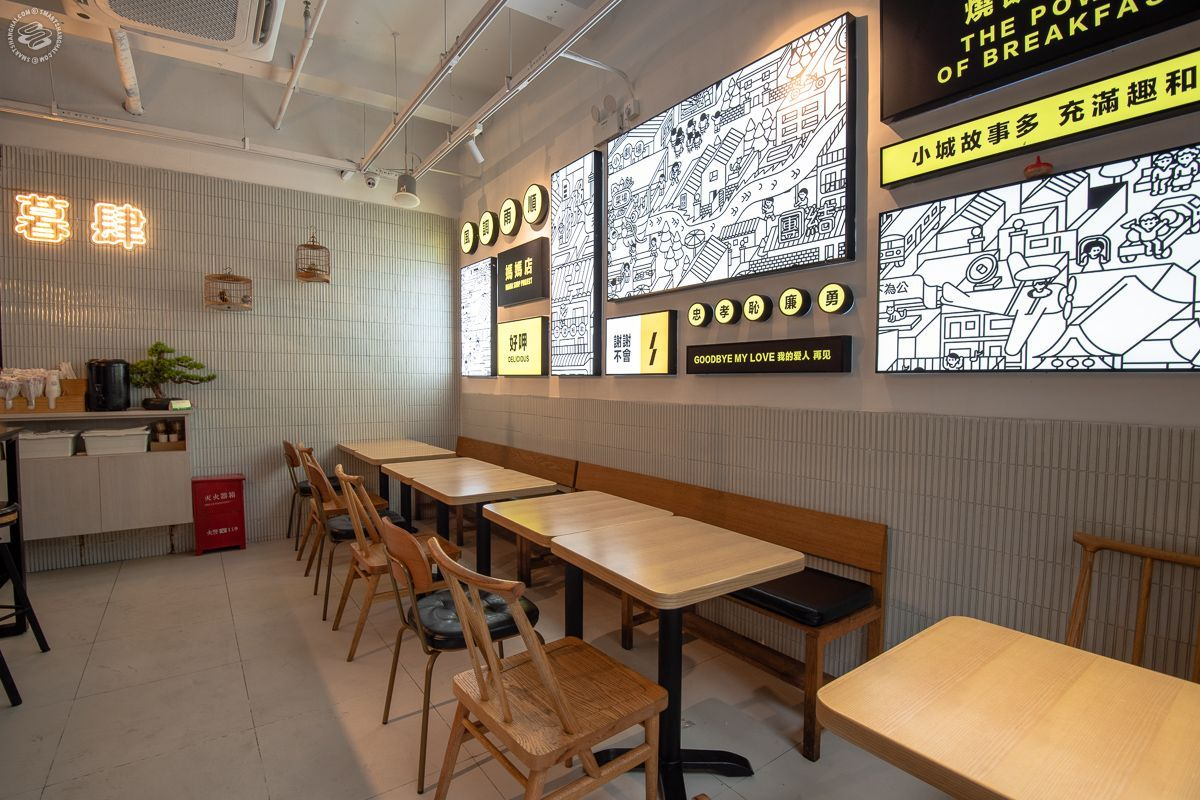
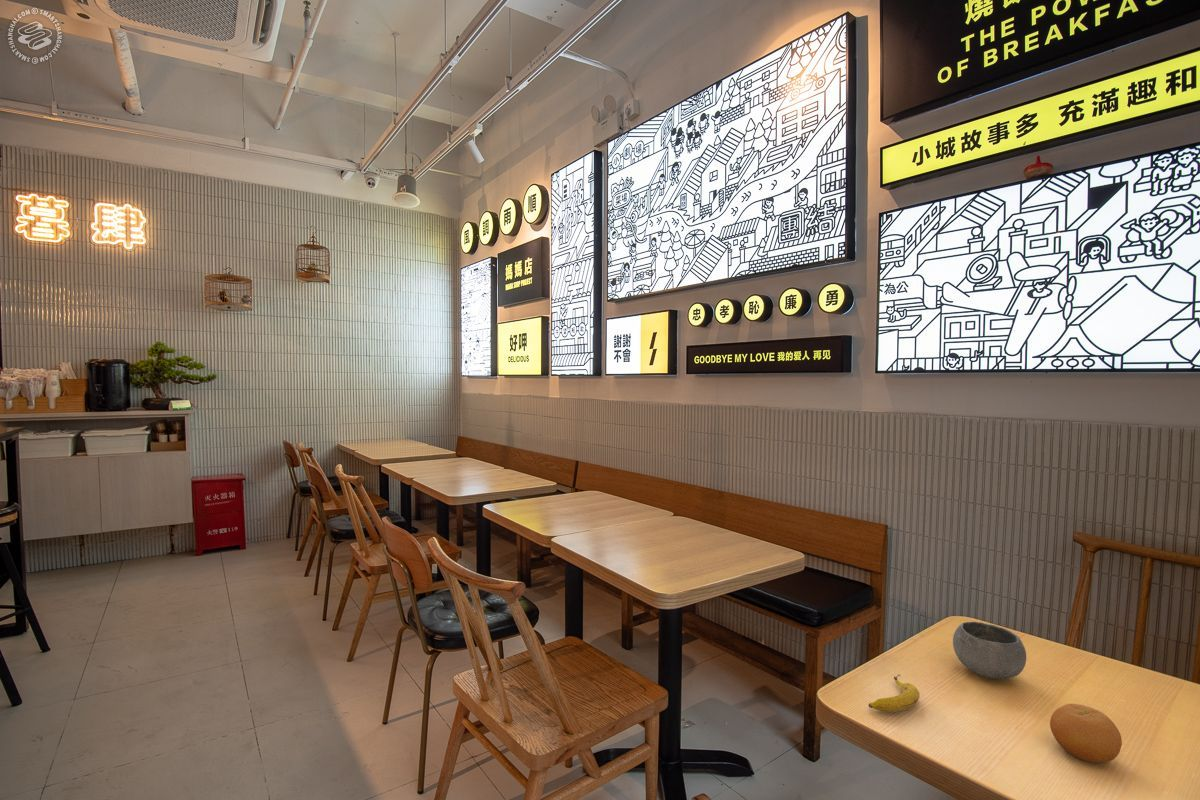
+ banana [868,674,921,713]
+ fruit [1049,703,1123,764]
+ bowl [952,621,1027,680]
